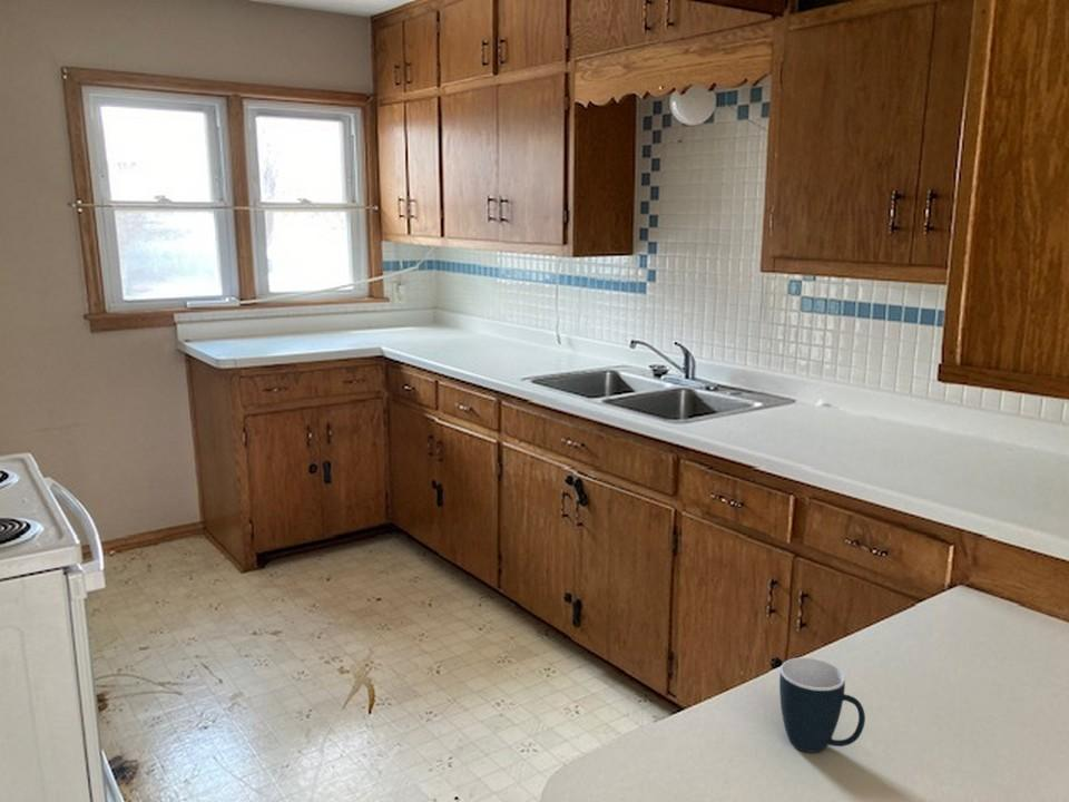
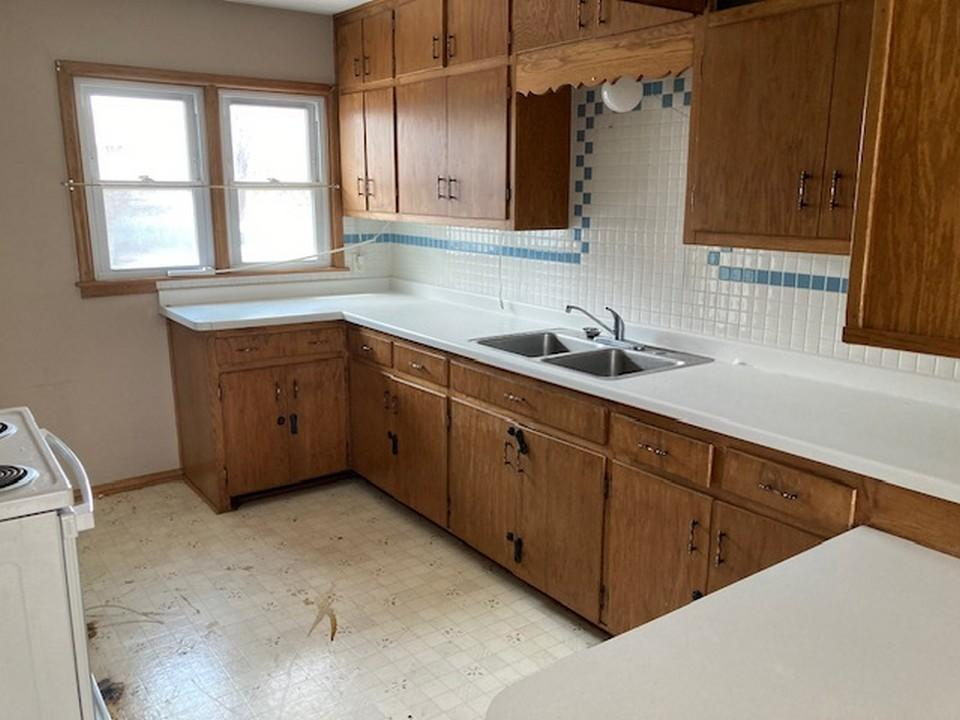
- mug [778,656,866,754]
